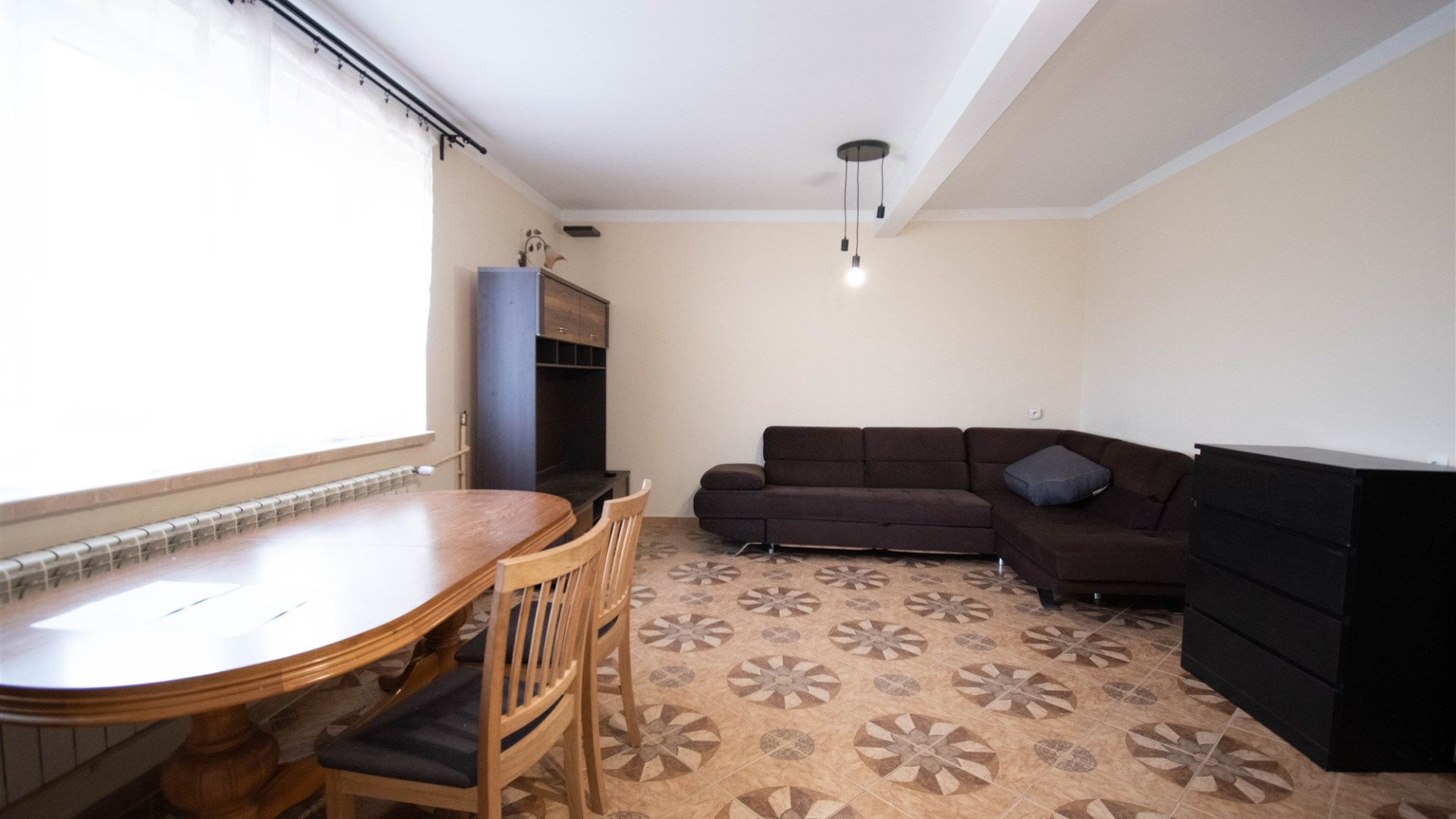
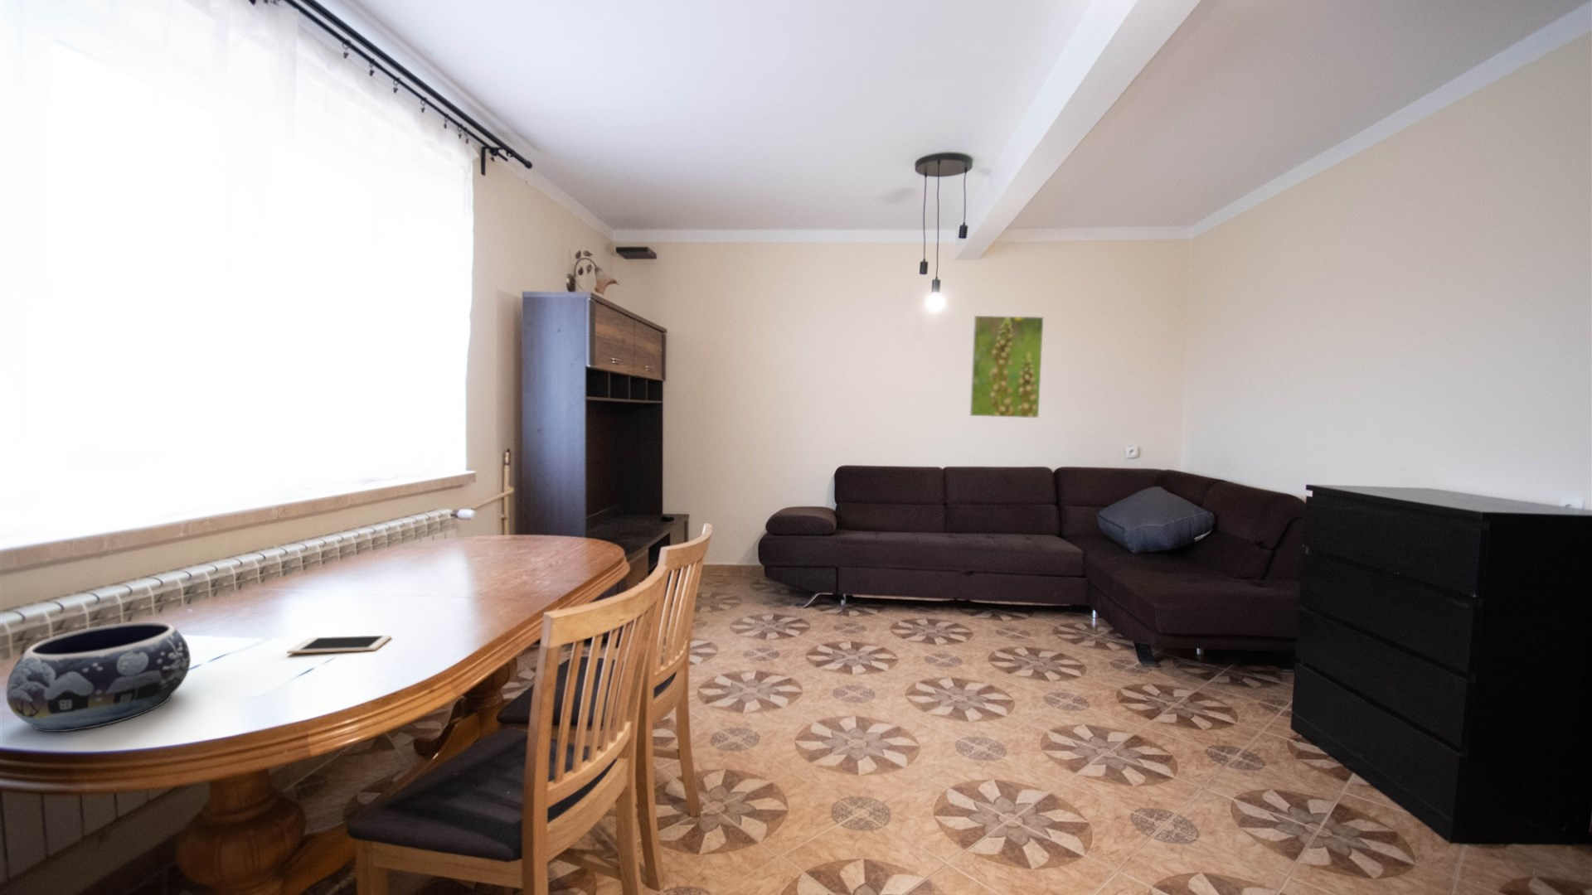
+ decorative bowl [5,621,191,732]
+ cell phone [286,634,393,655]
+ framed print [969,315,1044,419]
